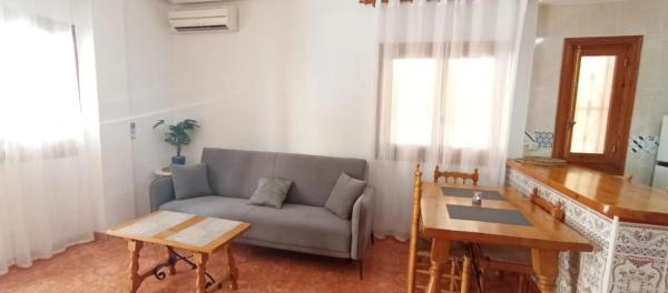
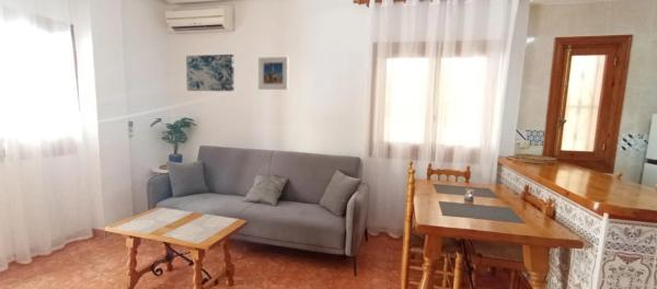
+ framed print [257,56,290,91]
+ wall art [185,54,235,92]
